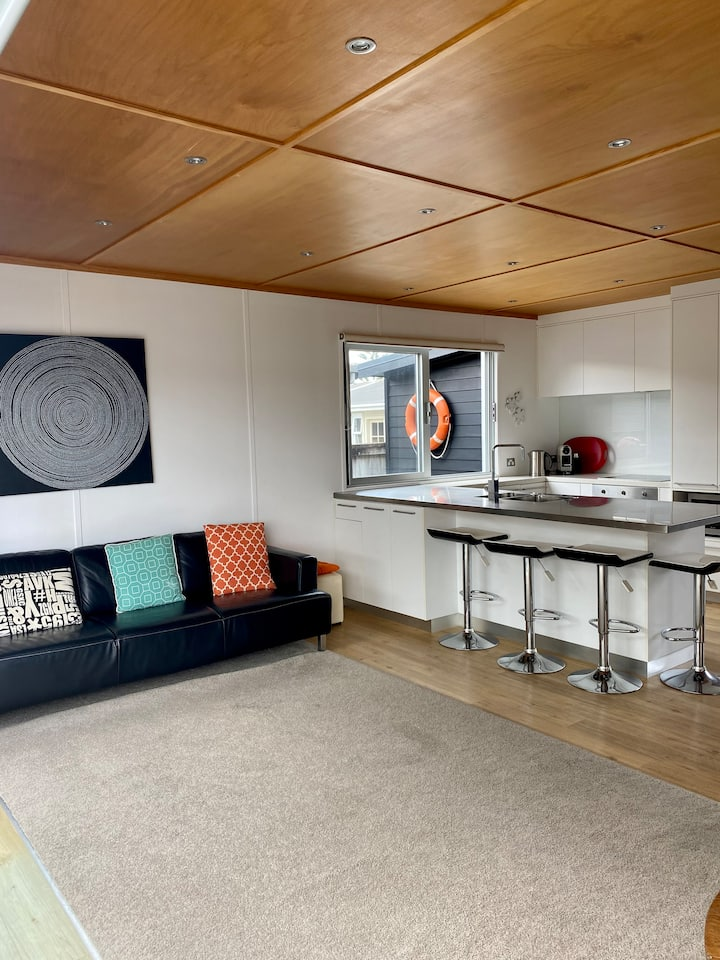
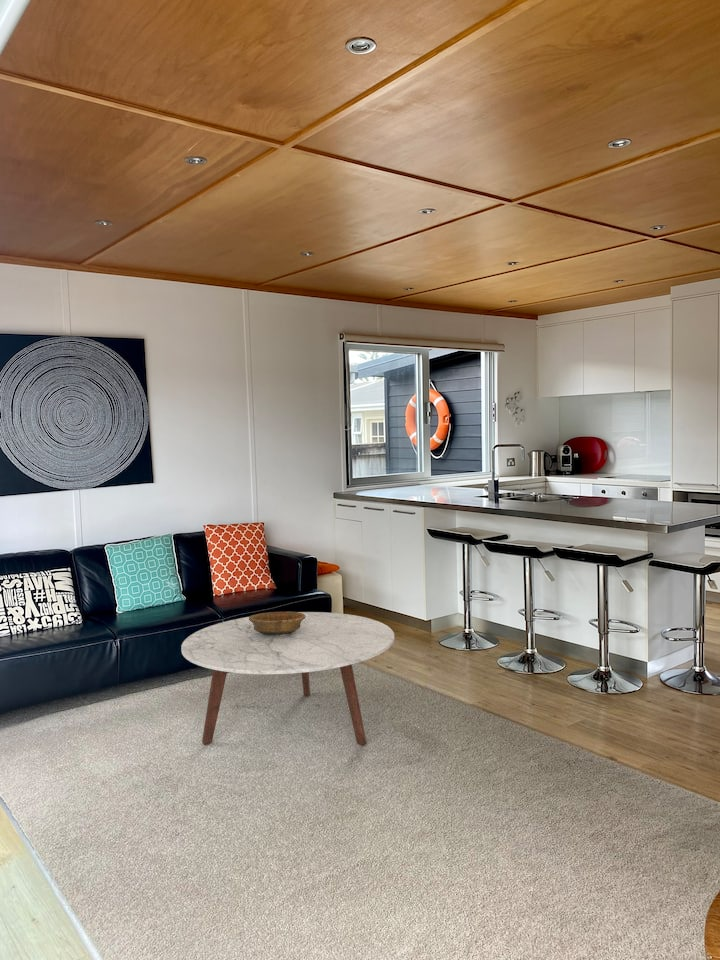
+ decorative bowl [248,611,306,636]
+ coffee table [180,611,395,746]
